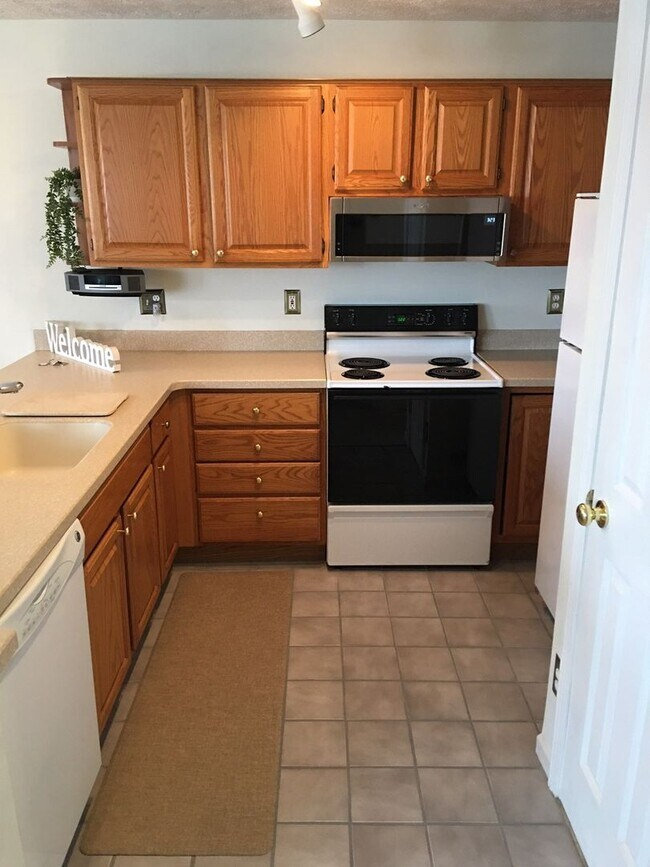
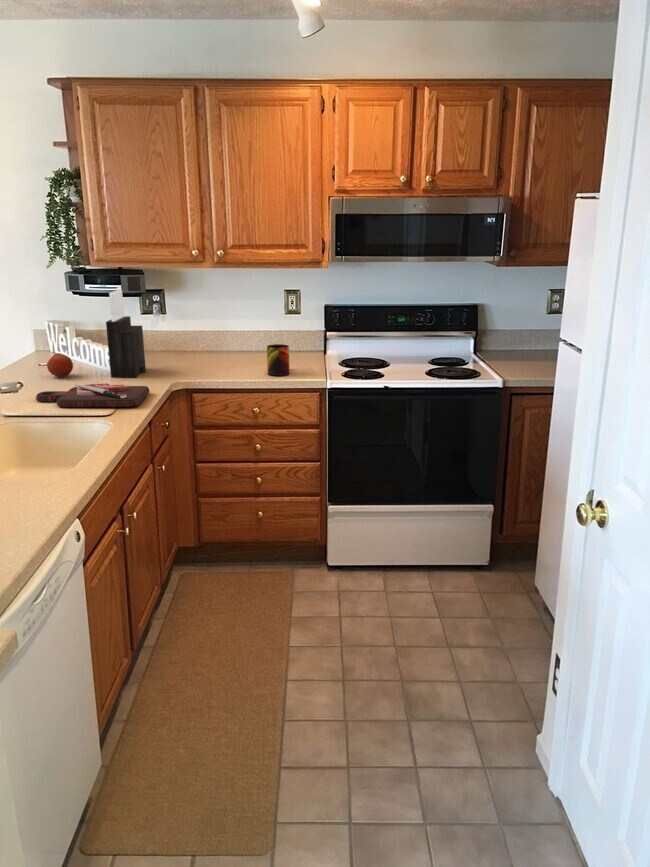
+ mug [266,343,291,377]
+ knife block [105,288,147,378]
+ cutting board [35,383,150,408]
+ fruit [46,352,74,378]
